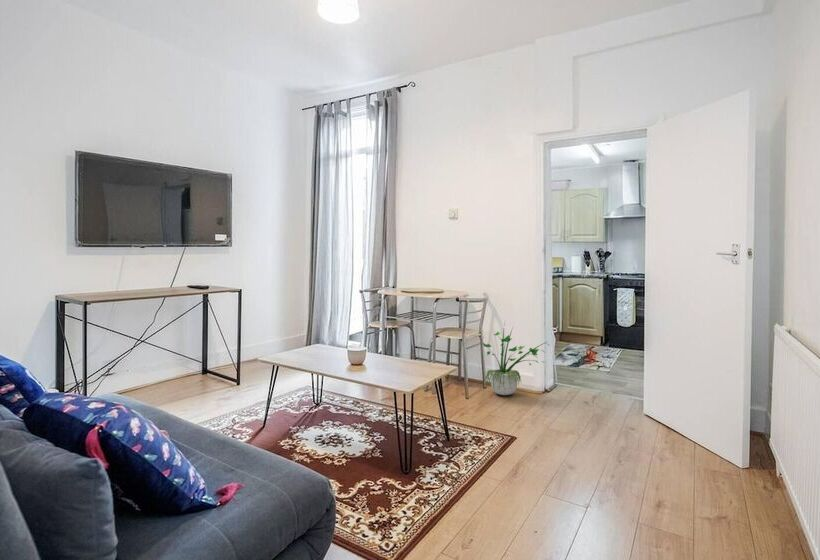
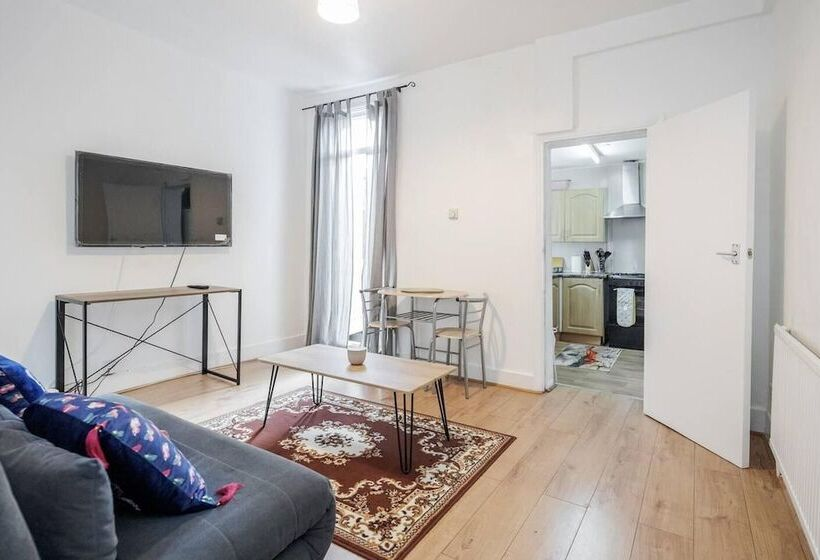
- potted plant [481,321,550,396]
